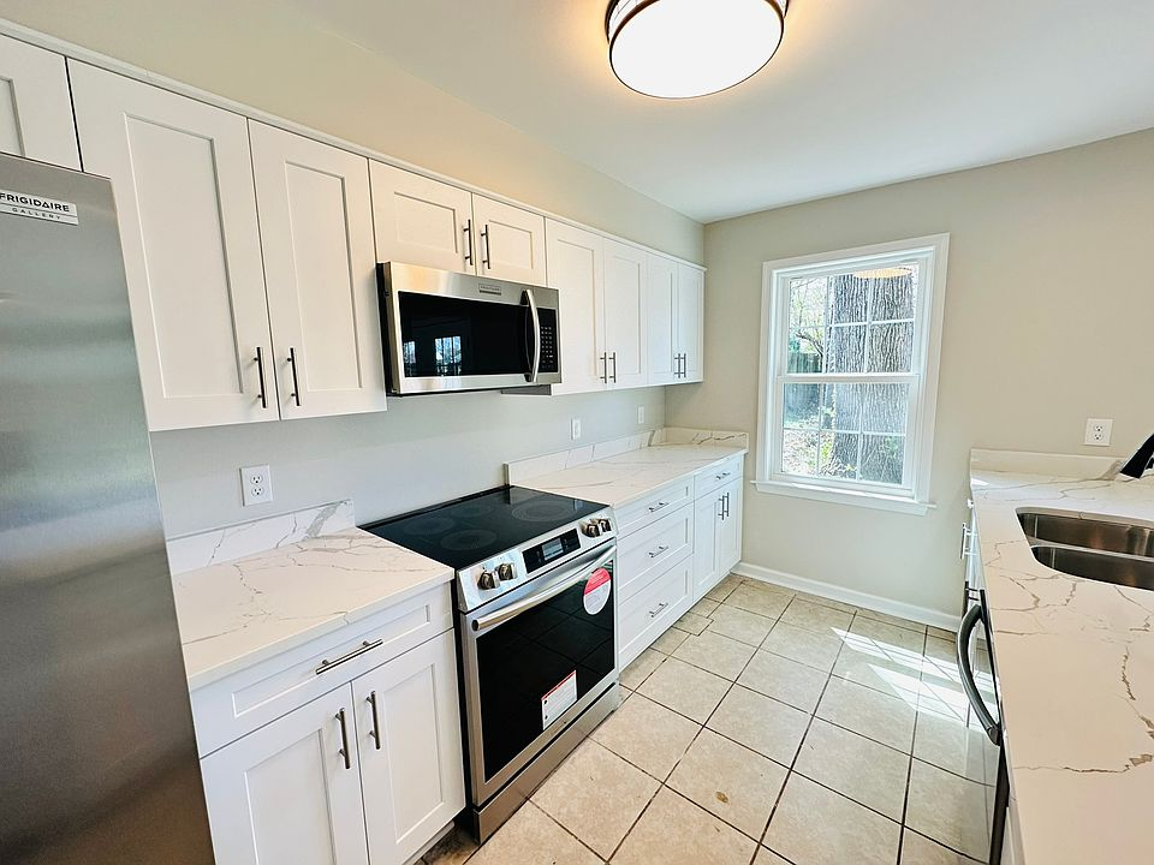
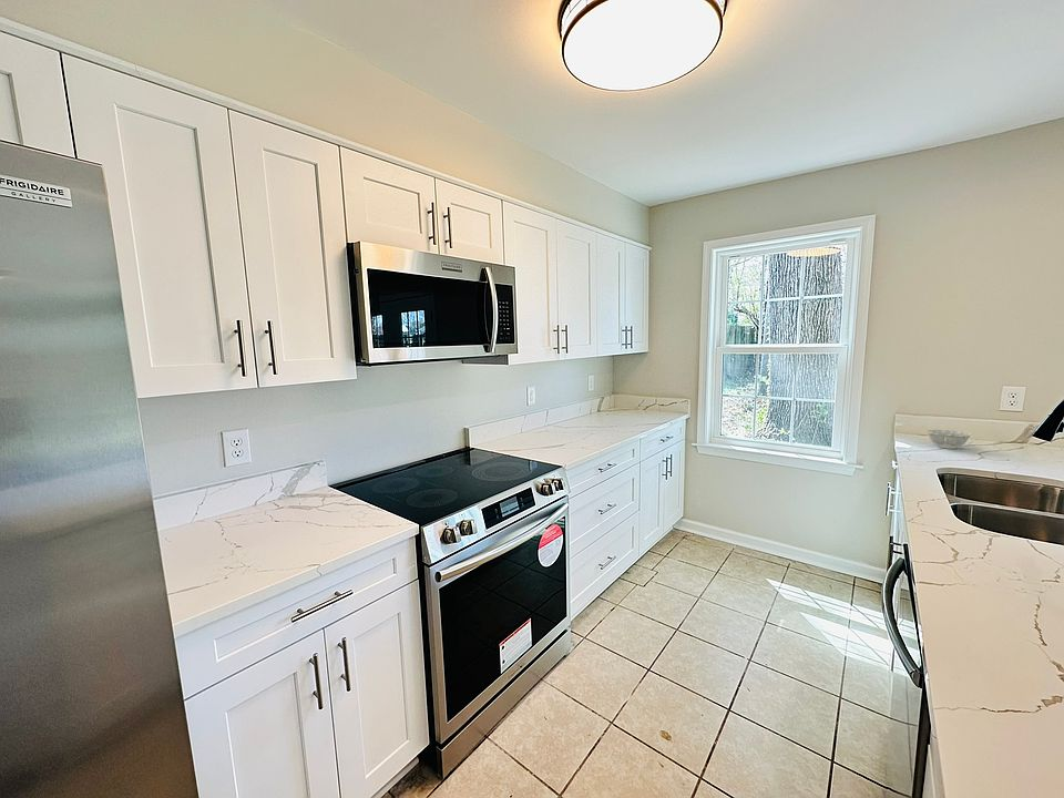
+ bowl [925,429,972,450]
